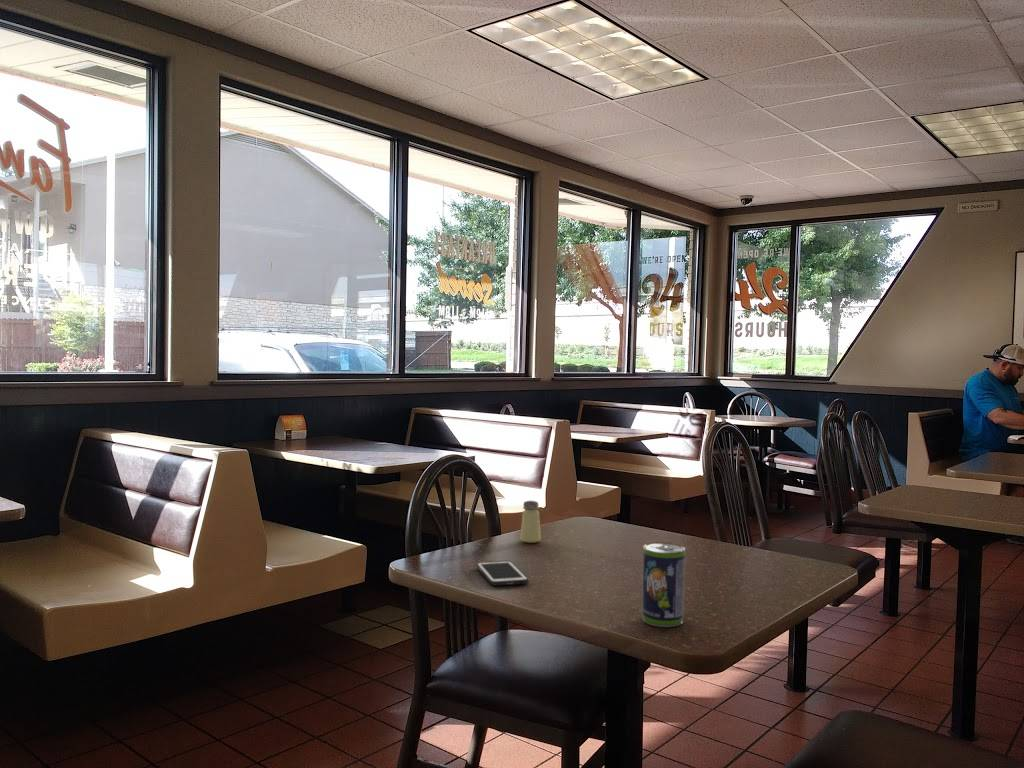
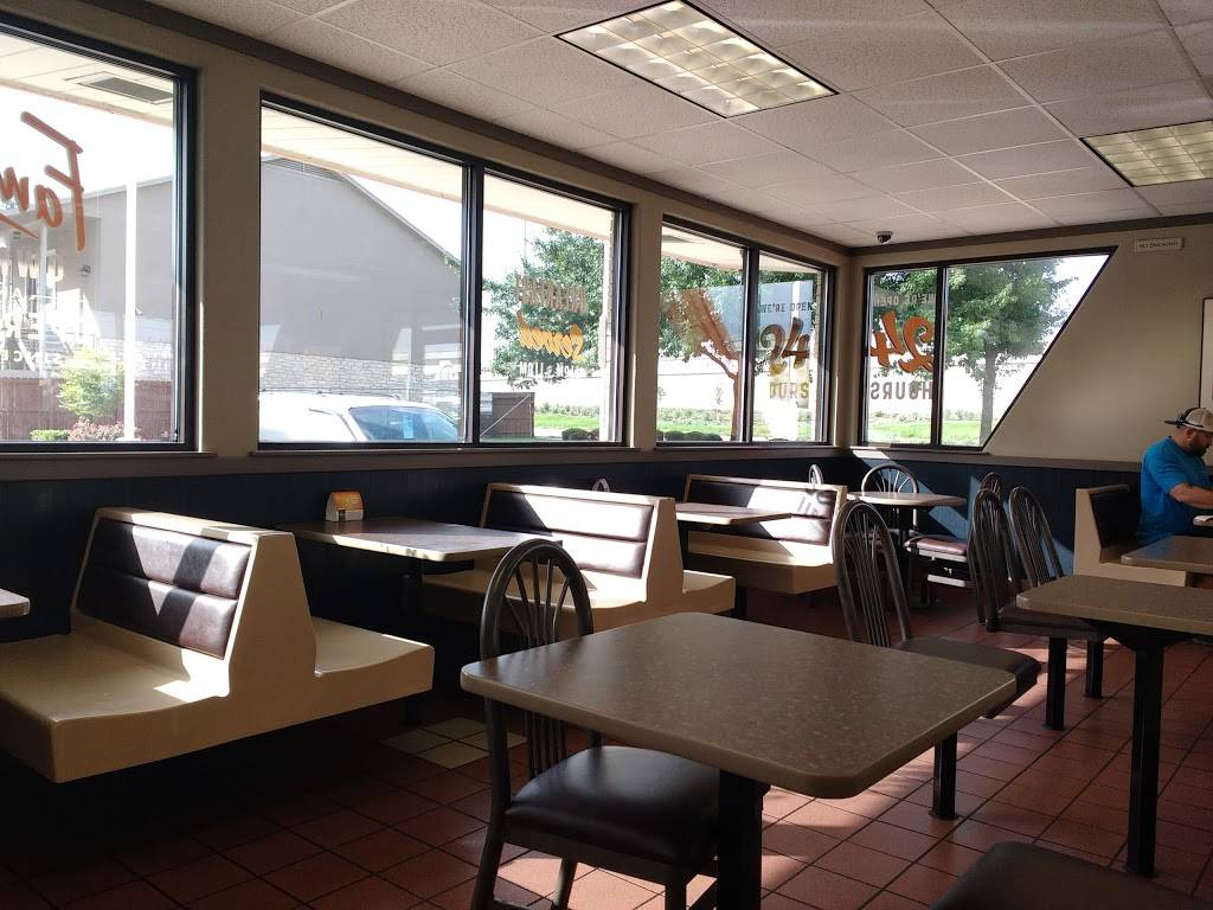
- cell phone [476,560,529,587]
- saltshaker [519,500,542,544]
- beverage can [641,542,686,628]
